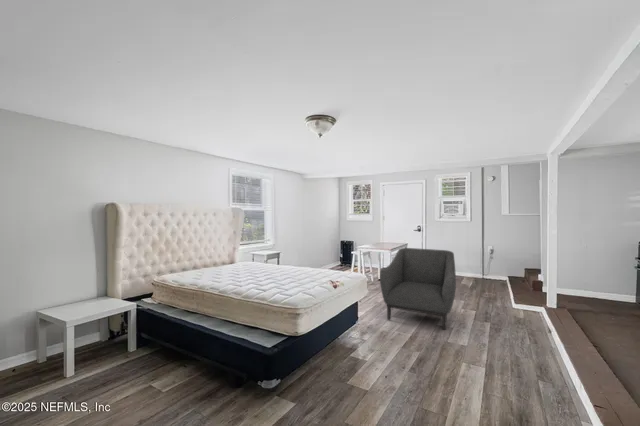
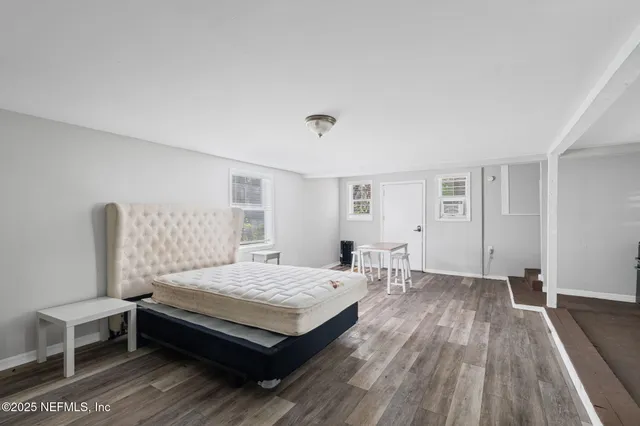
- chair [379,247,457,331]
